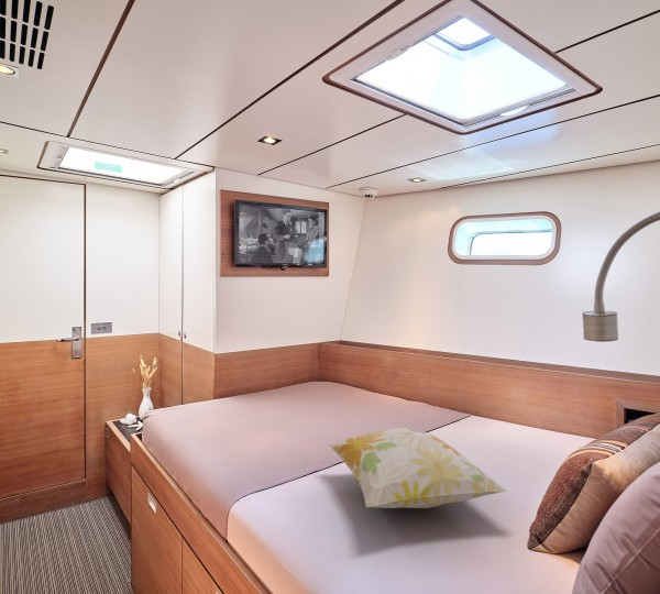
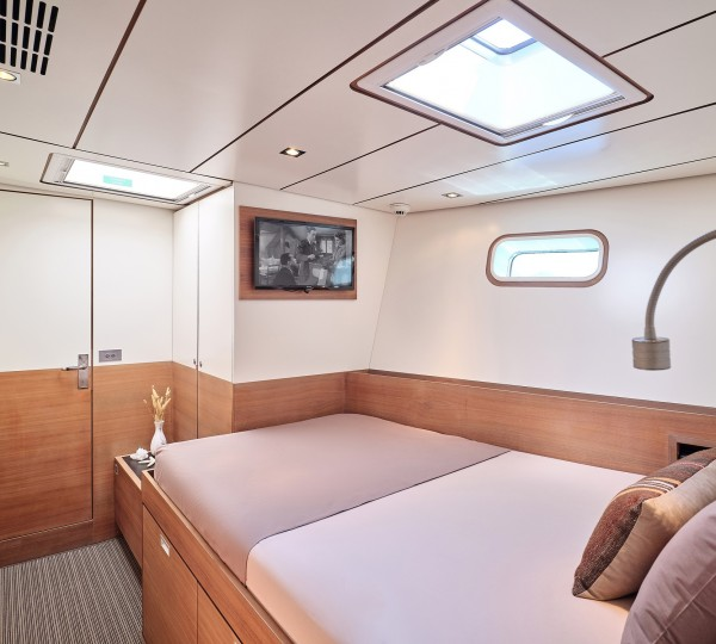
- decorative pillow [328,427,508,509]
